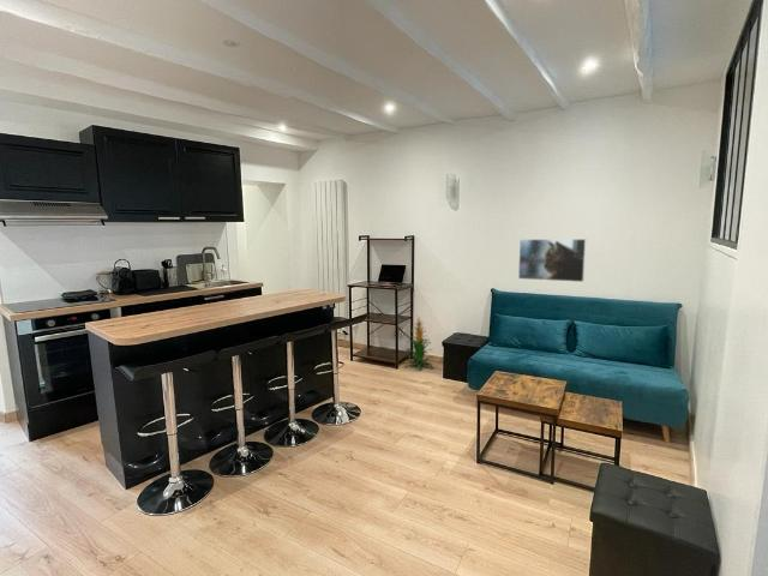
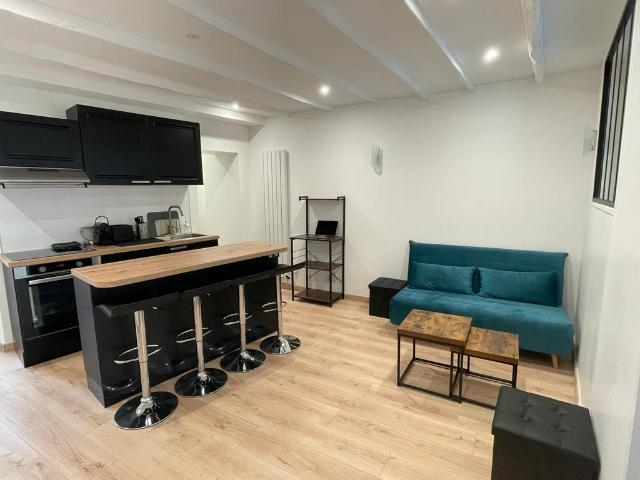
- indoor plant [402,314,436,371]
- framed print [517,238,587,283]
